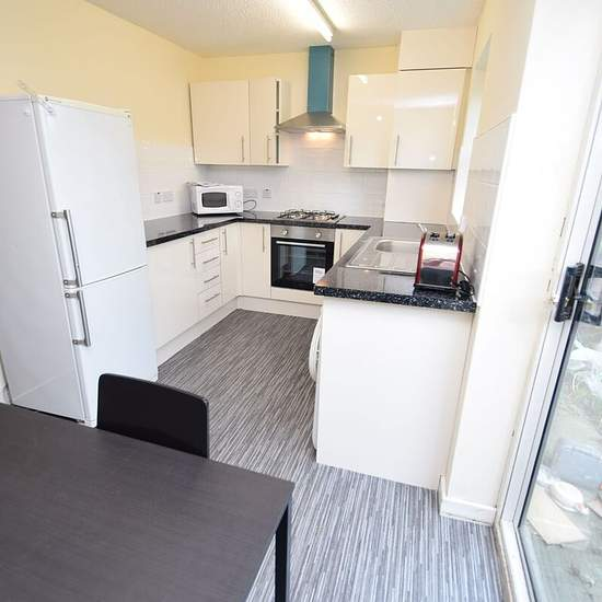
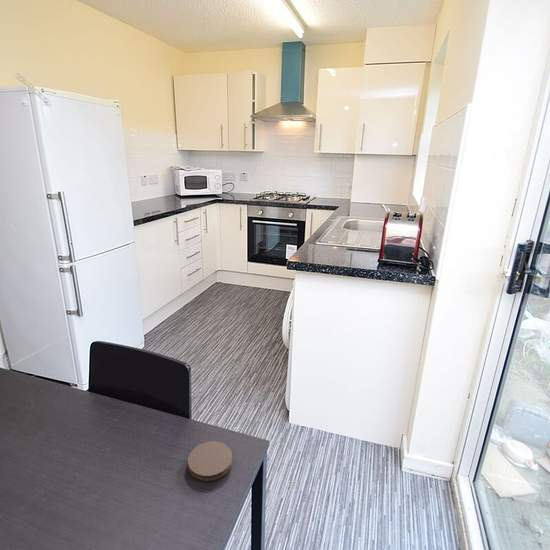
+ coaster [187,440,233,482]
